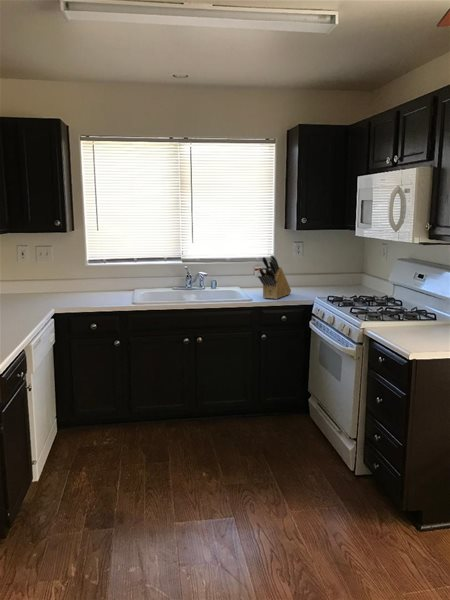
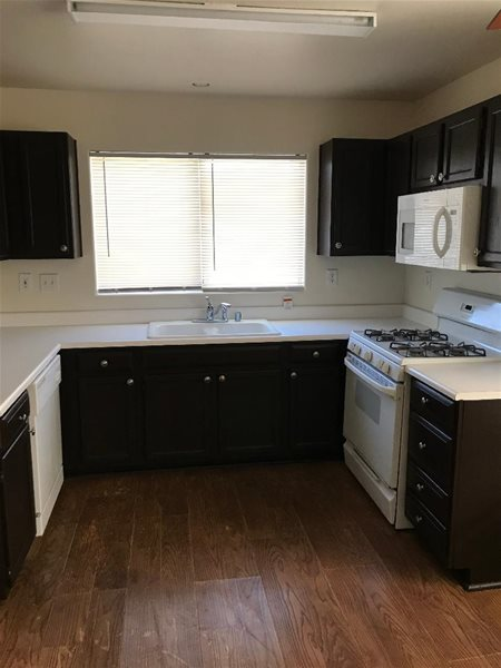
- knife block [257,254,292,300]
